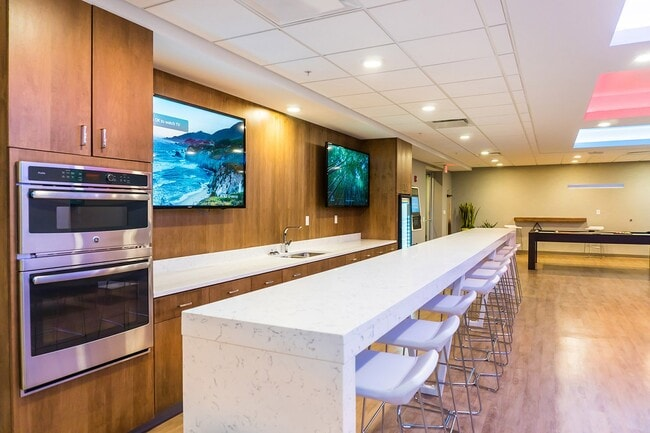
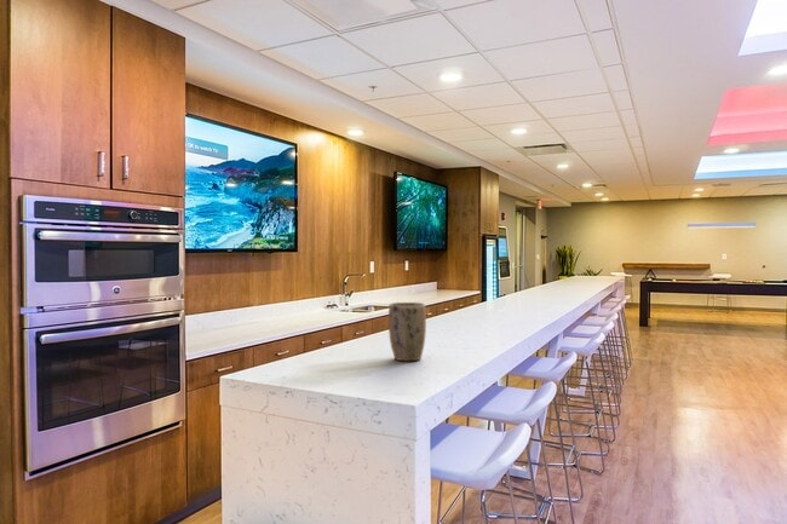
+ plant pot [387,301,427,362]
